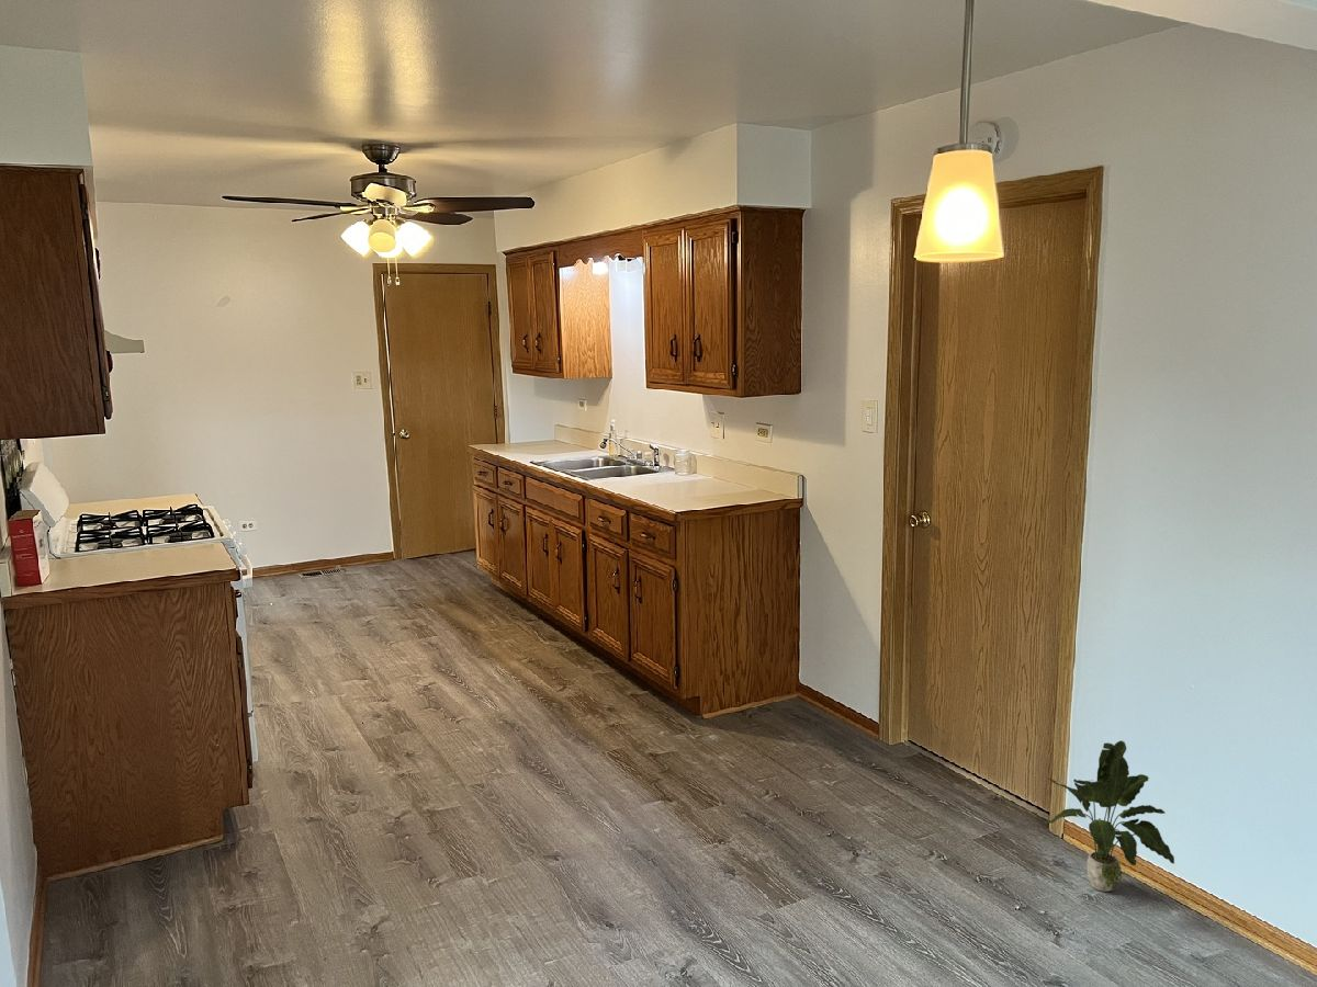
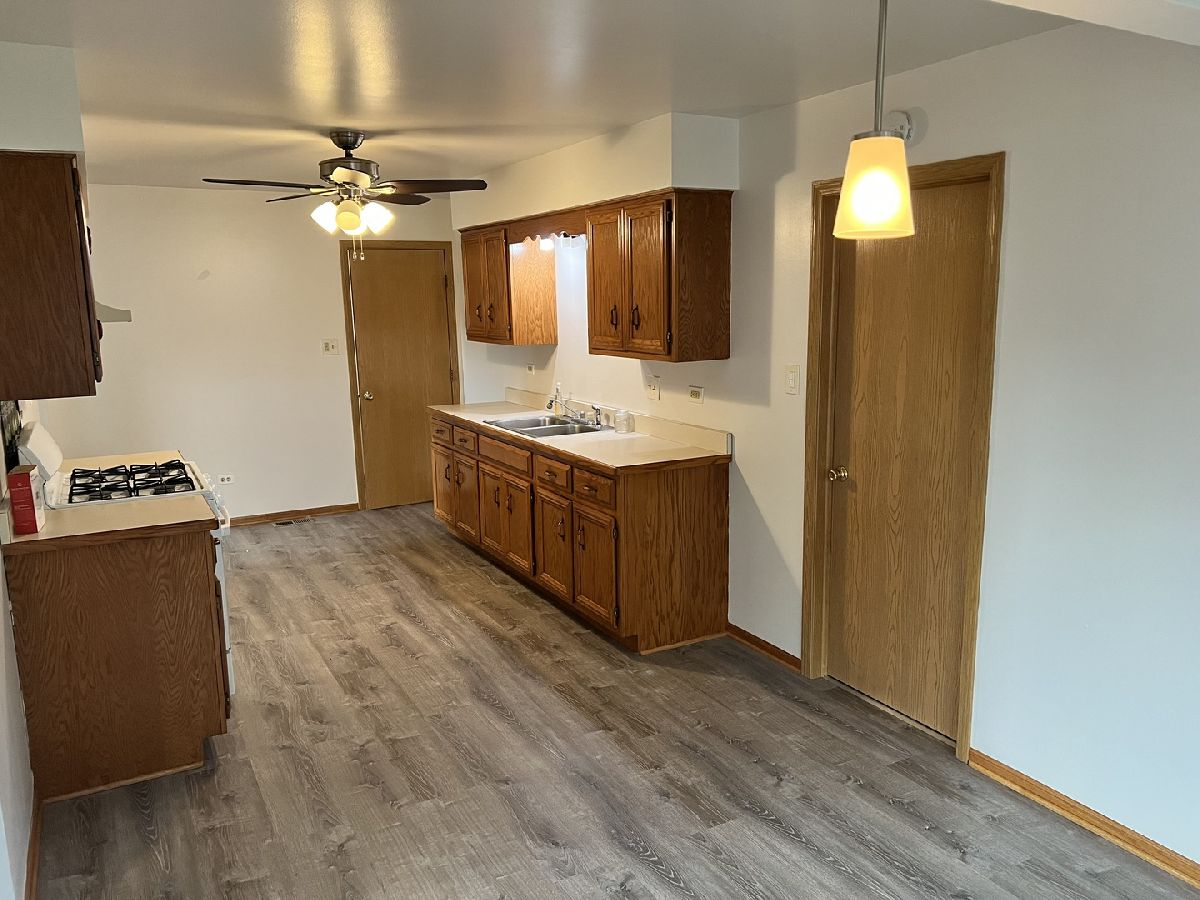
- potted plant [1044,739,1175,893]
